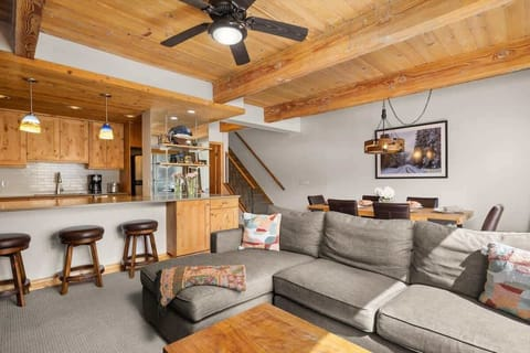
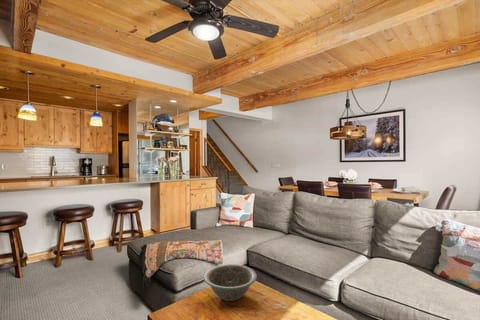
+ decorative bowl [203,263,258,302]
